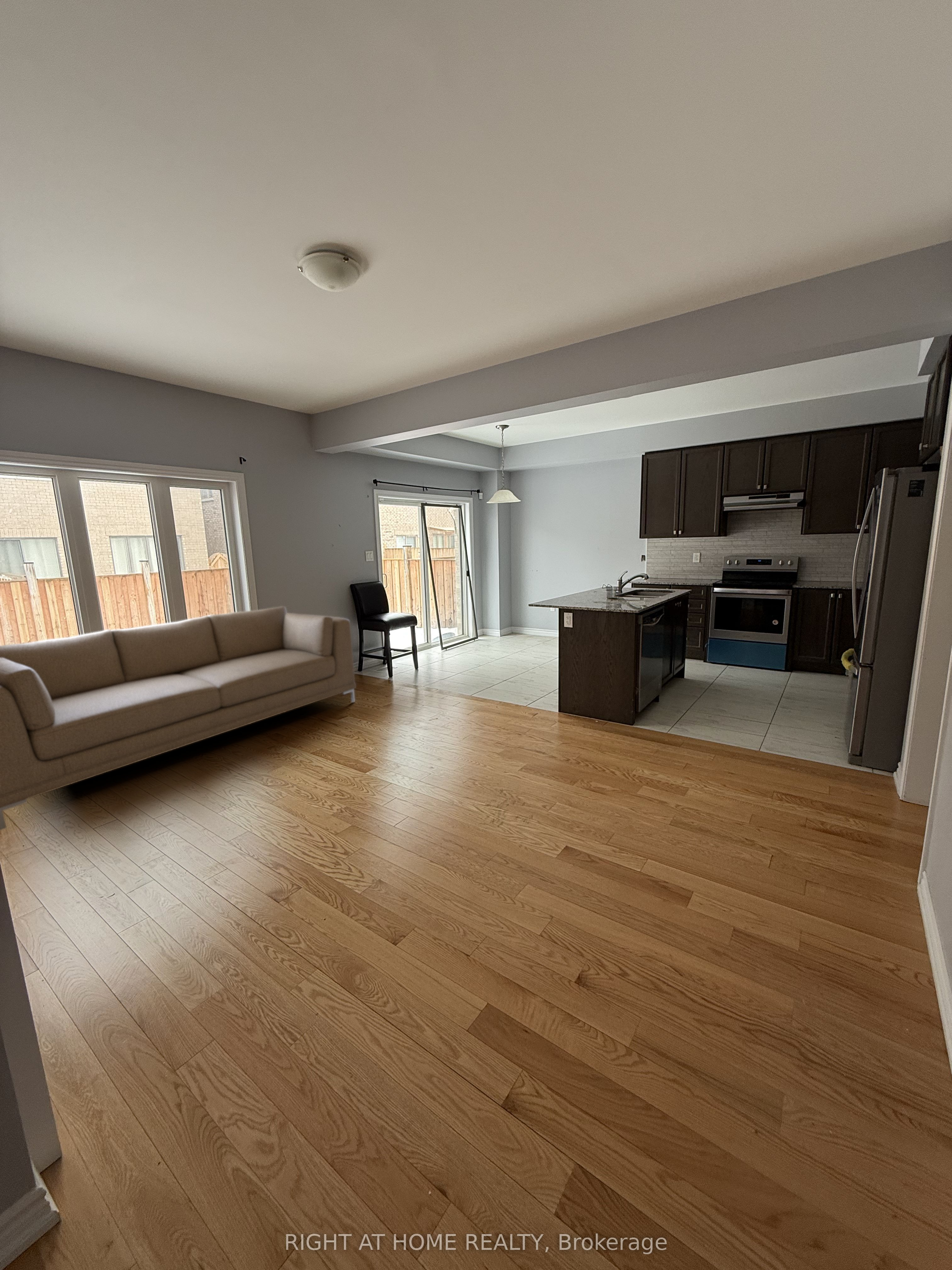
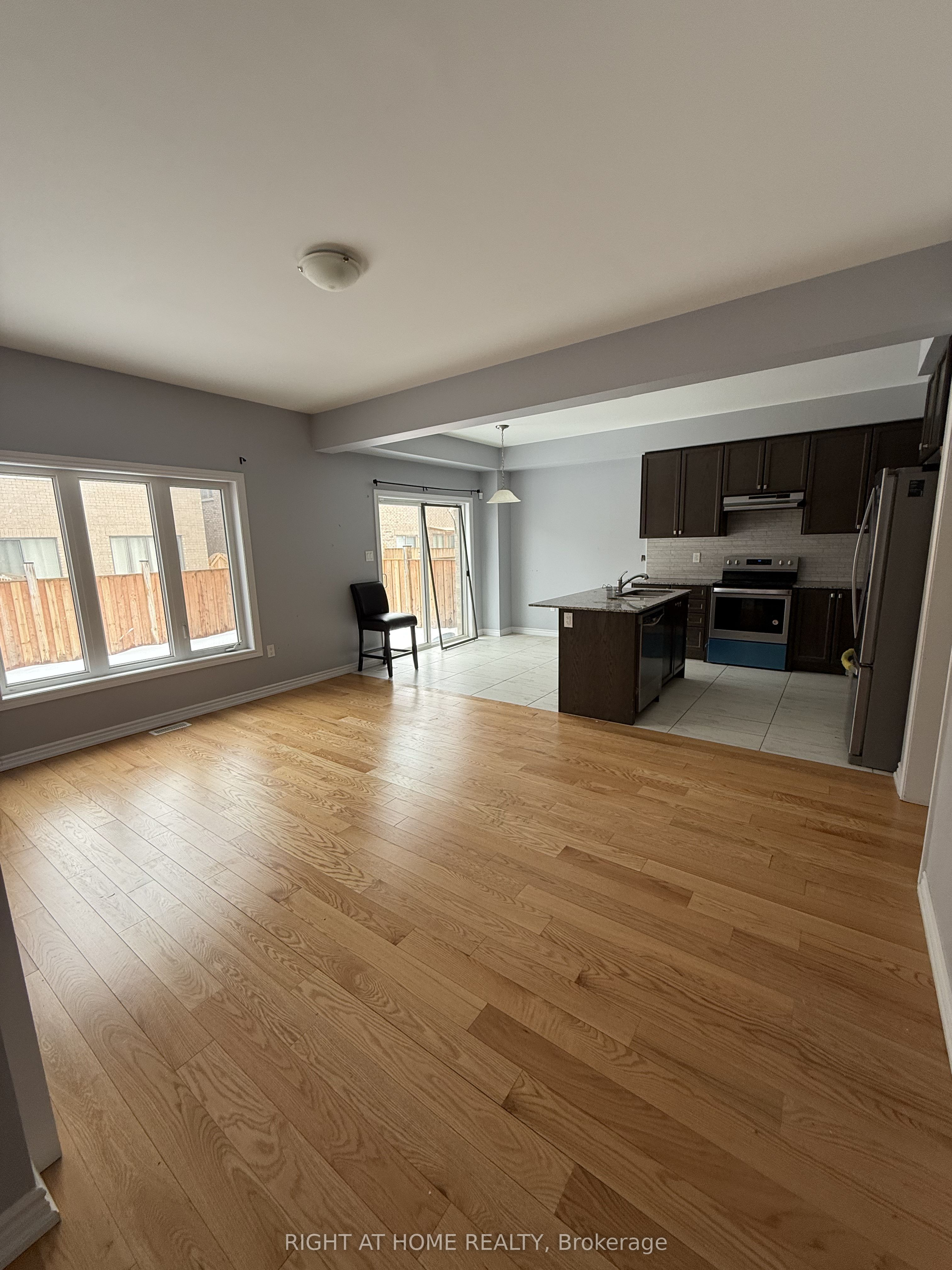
- sofa [0,606,356,831]
